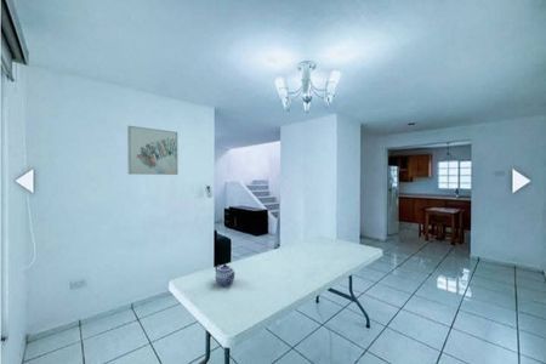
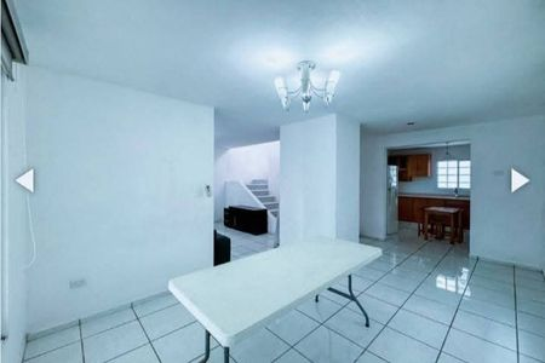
- wall art [126,125,180,176]
- teapot [215,263,237,286]
